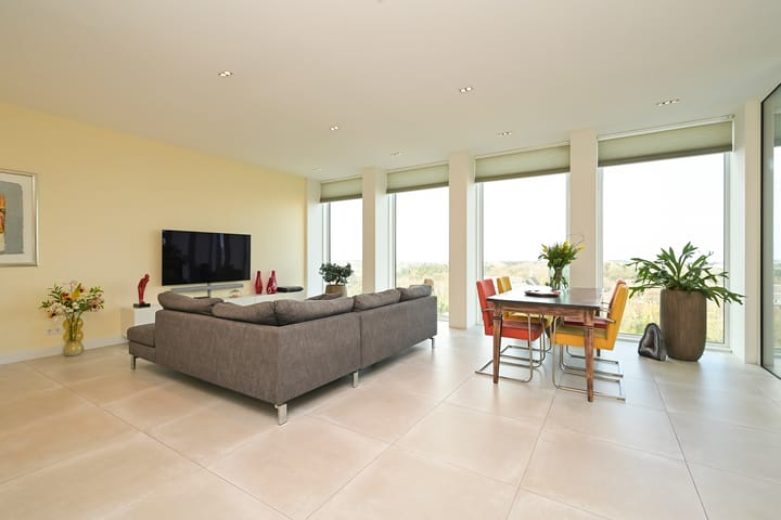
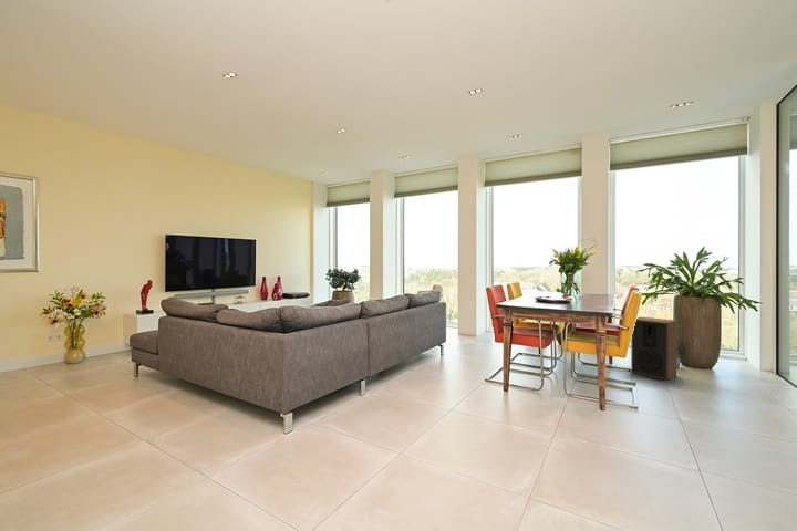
+ speaker [630,315,677,382]
